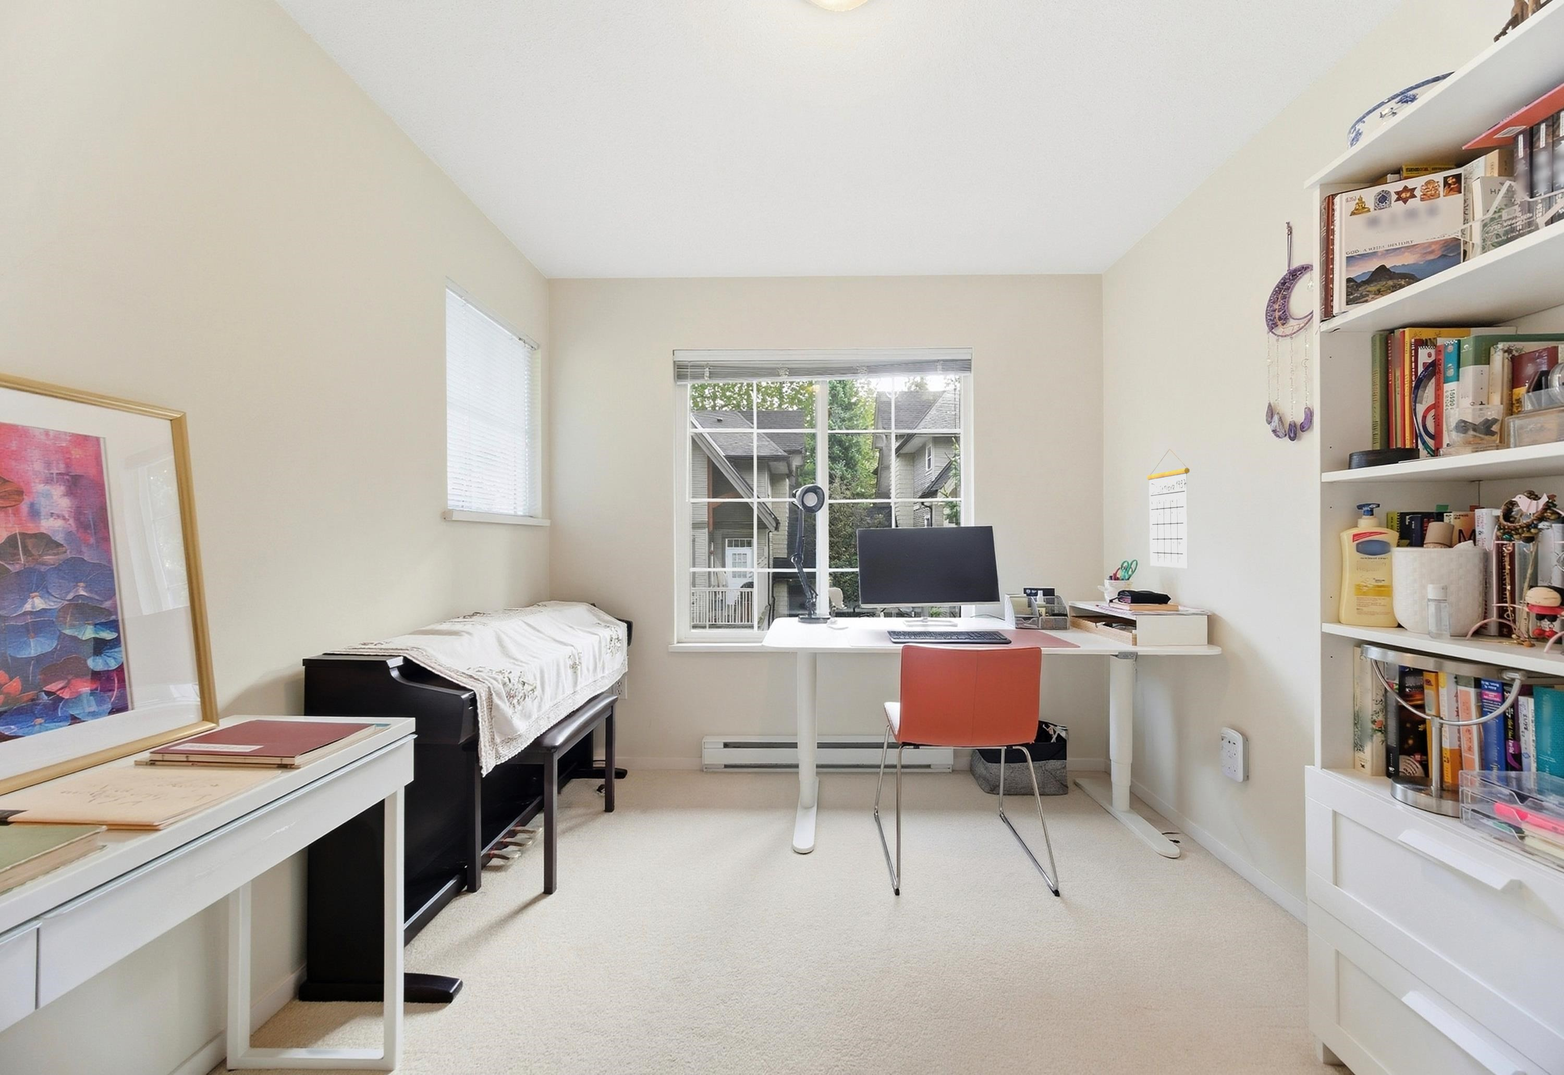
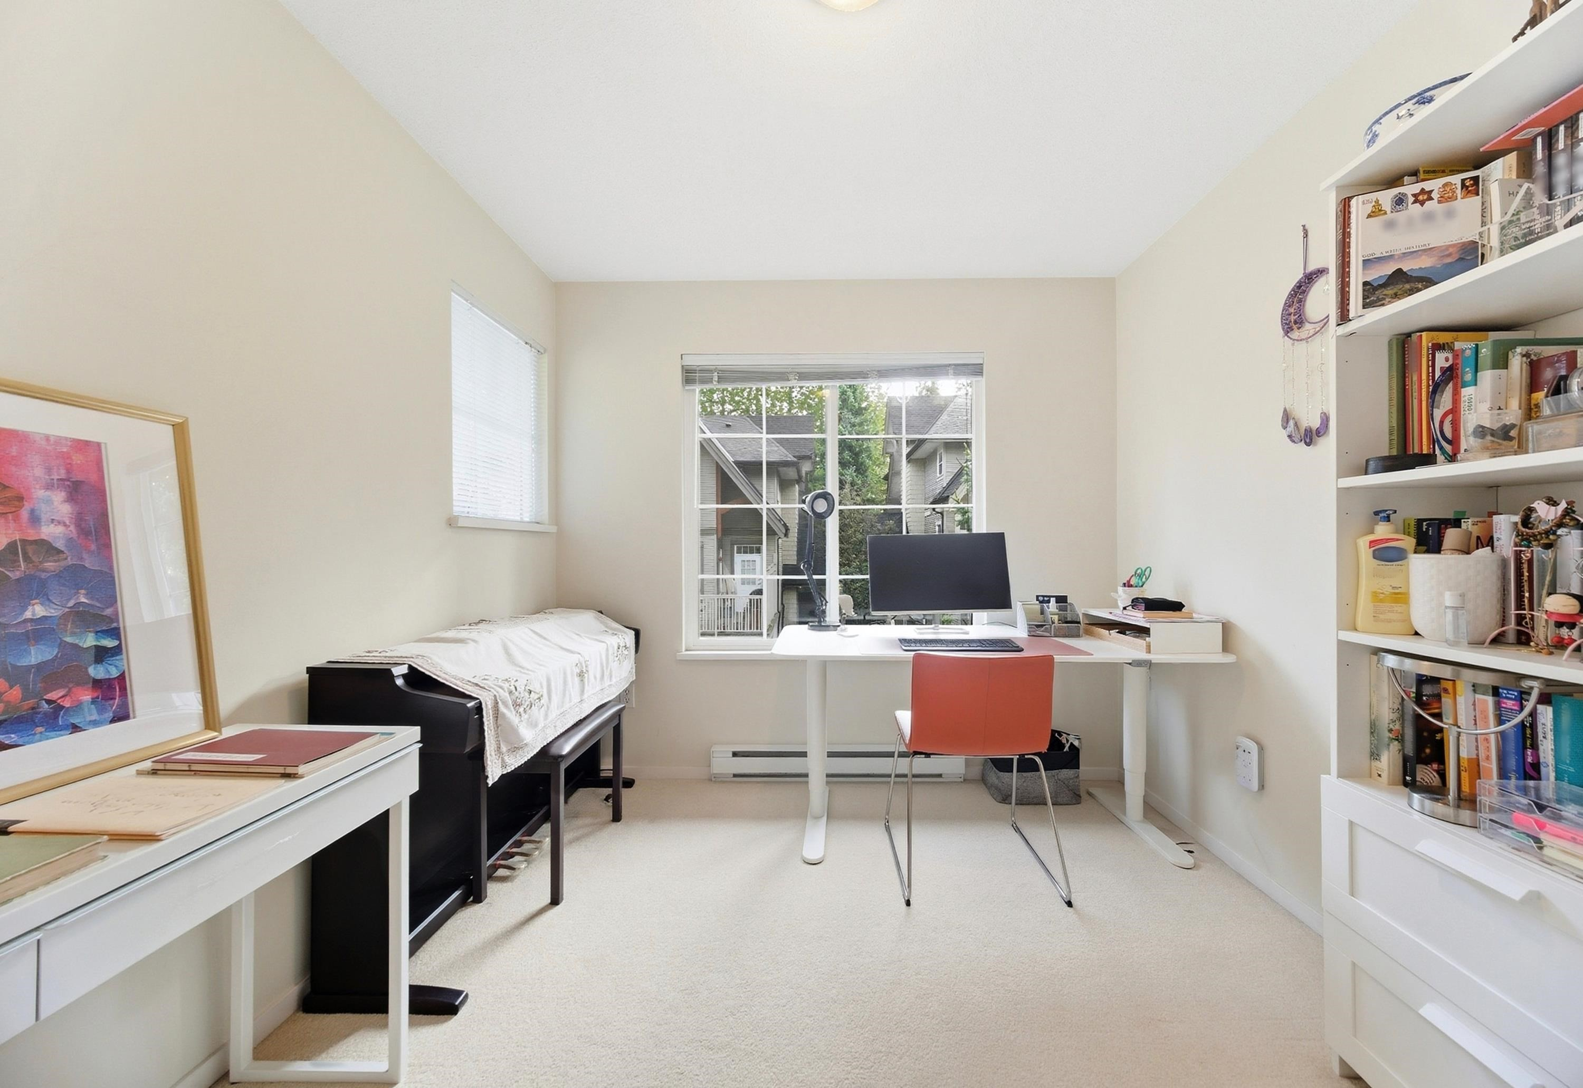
- calendar [1147,449,1190,569]
